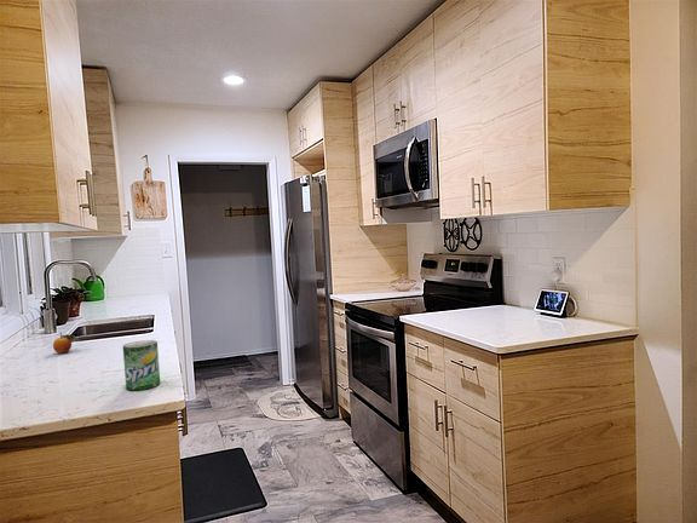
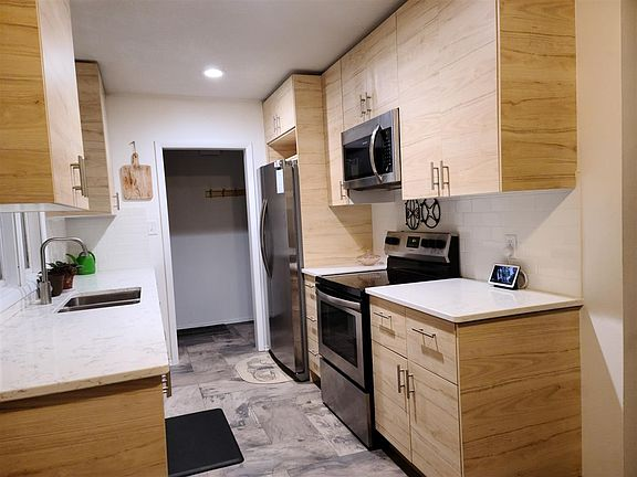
- beverage can [122,339,161,392]
- fruit [52,331,82,355]
